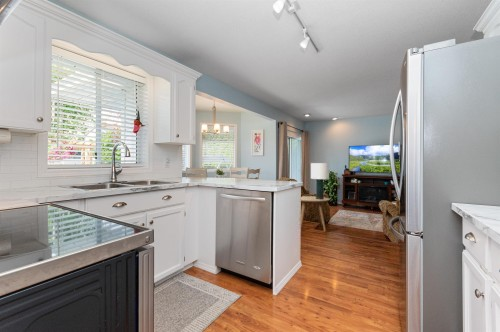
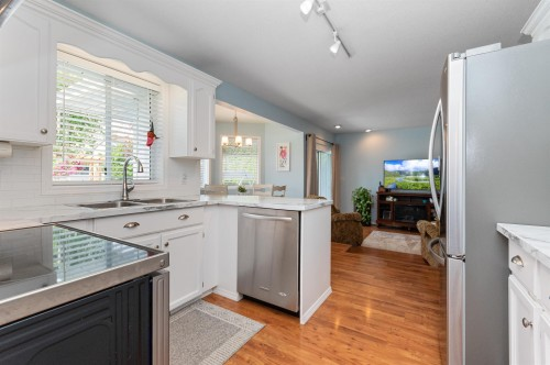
- side table [300,195,331,233]
- lamp [310,162,330,199]
